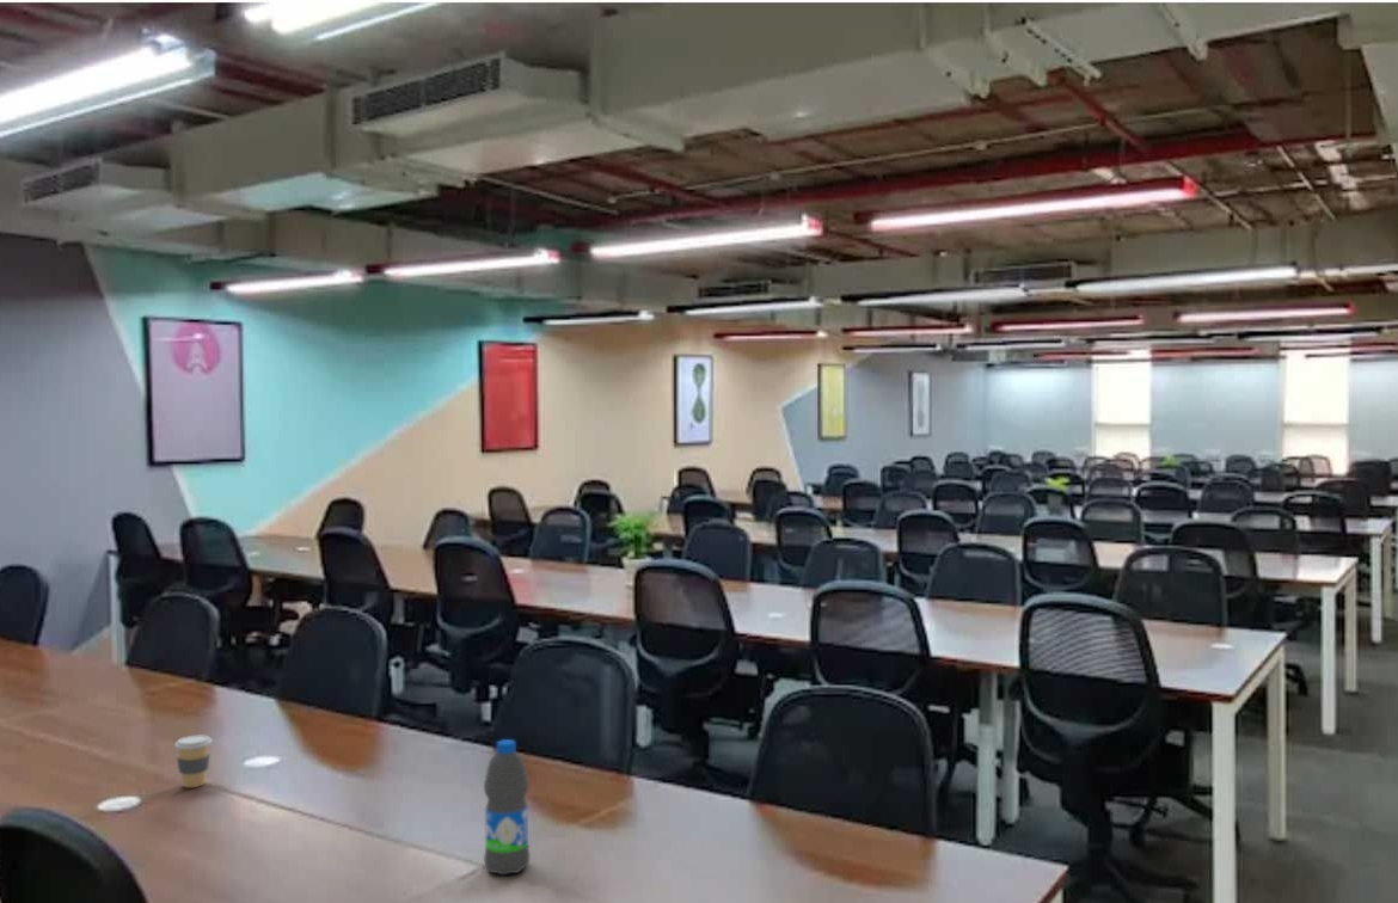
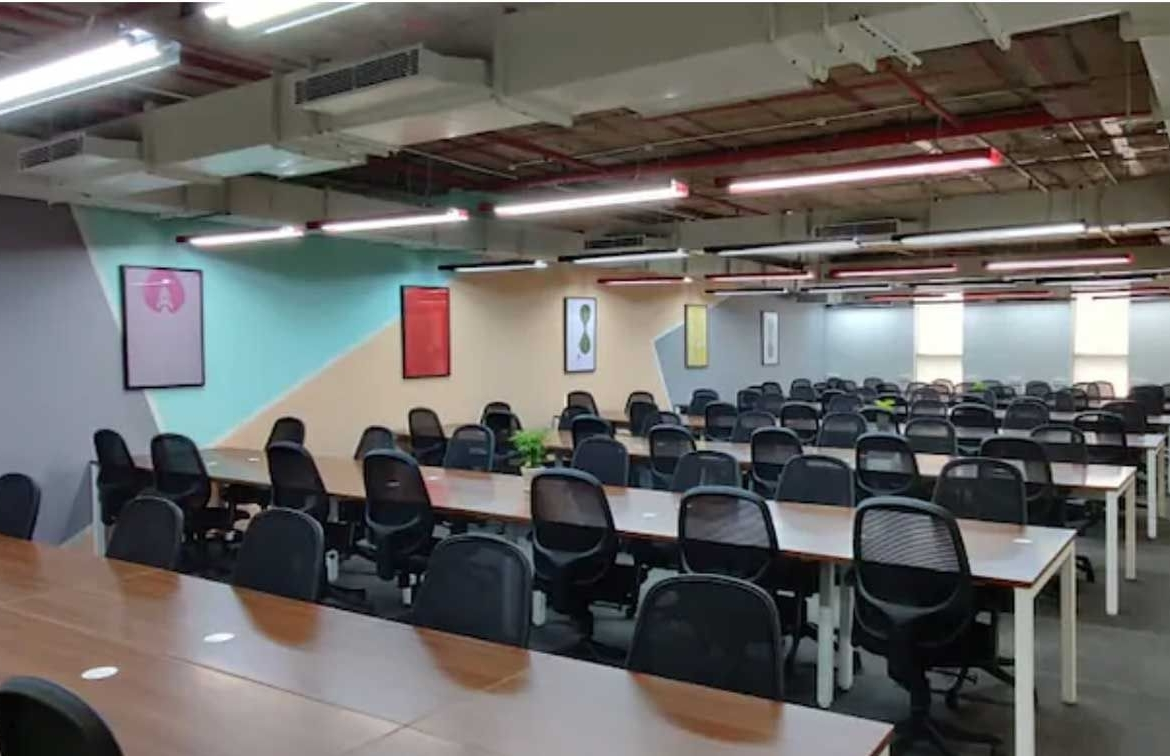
- water bottle [483,738,531,877]
- coffee cup [173,735,214,788]
